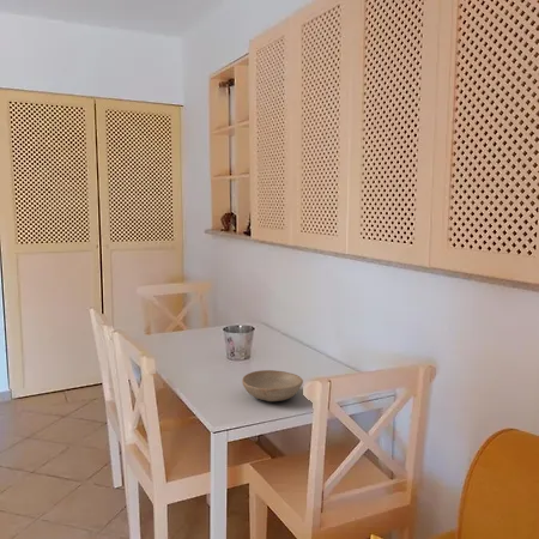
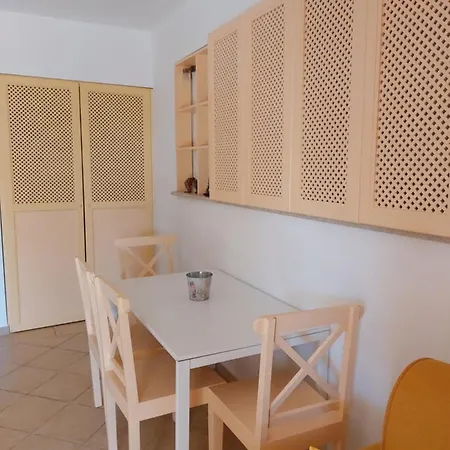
- bowl [241,369,304,402]
